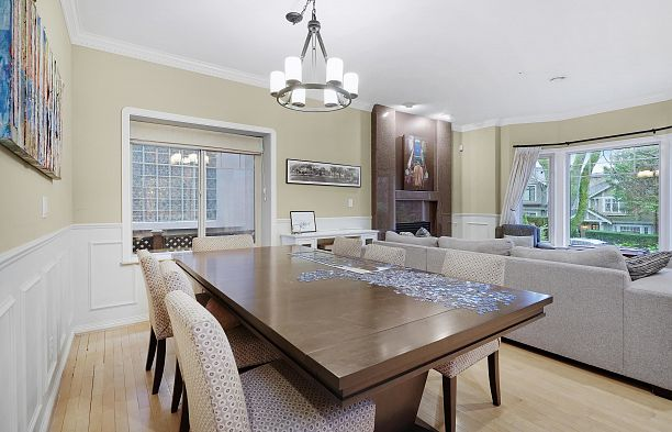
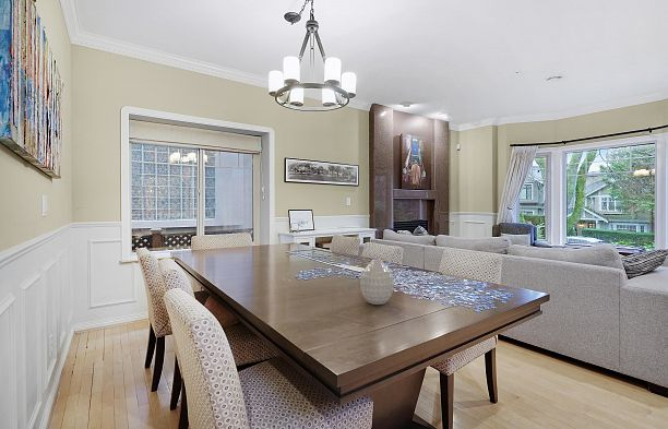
+ vase [359,258,395,306]
